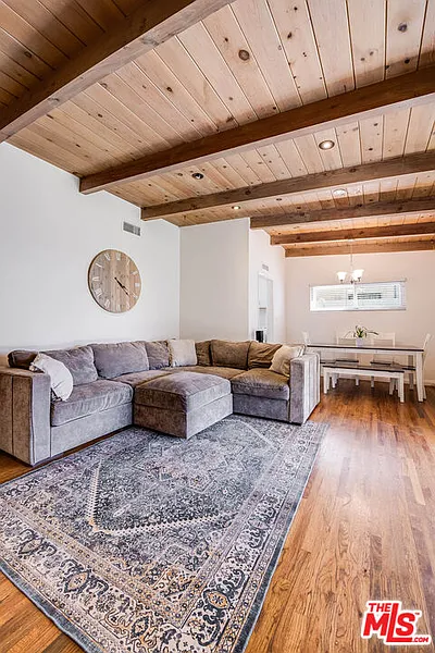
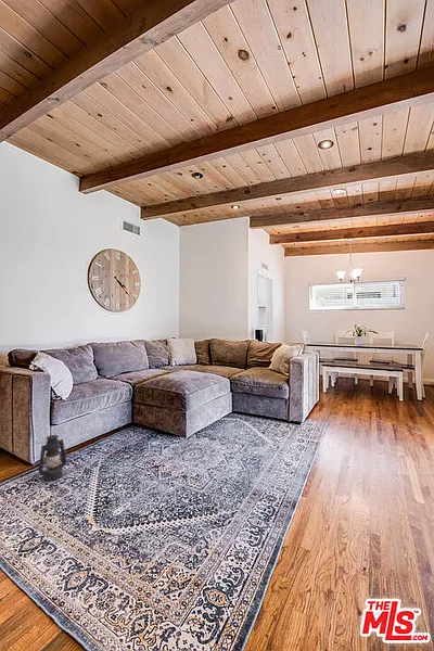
+ lantern [38,434,69,482]
